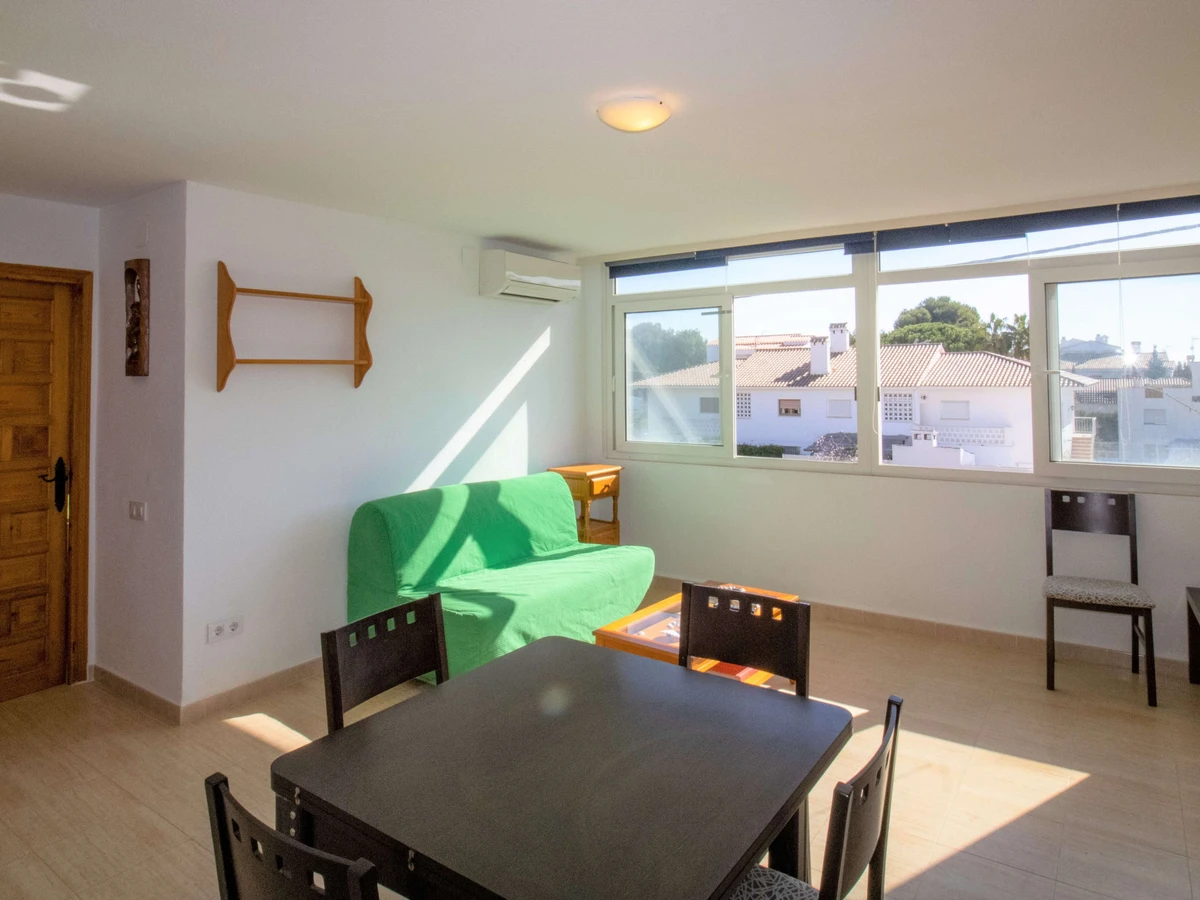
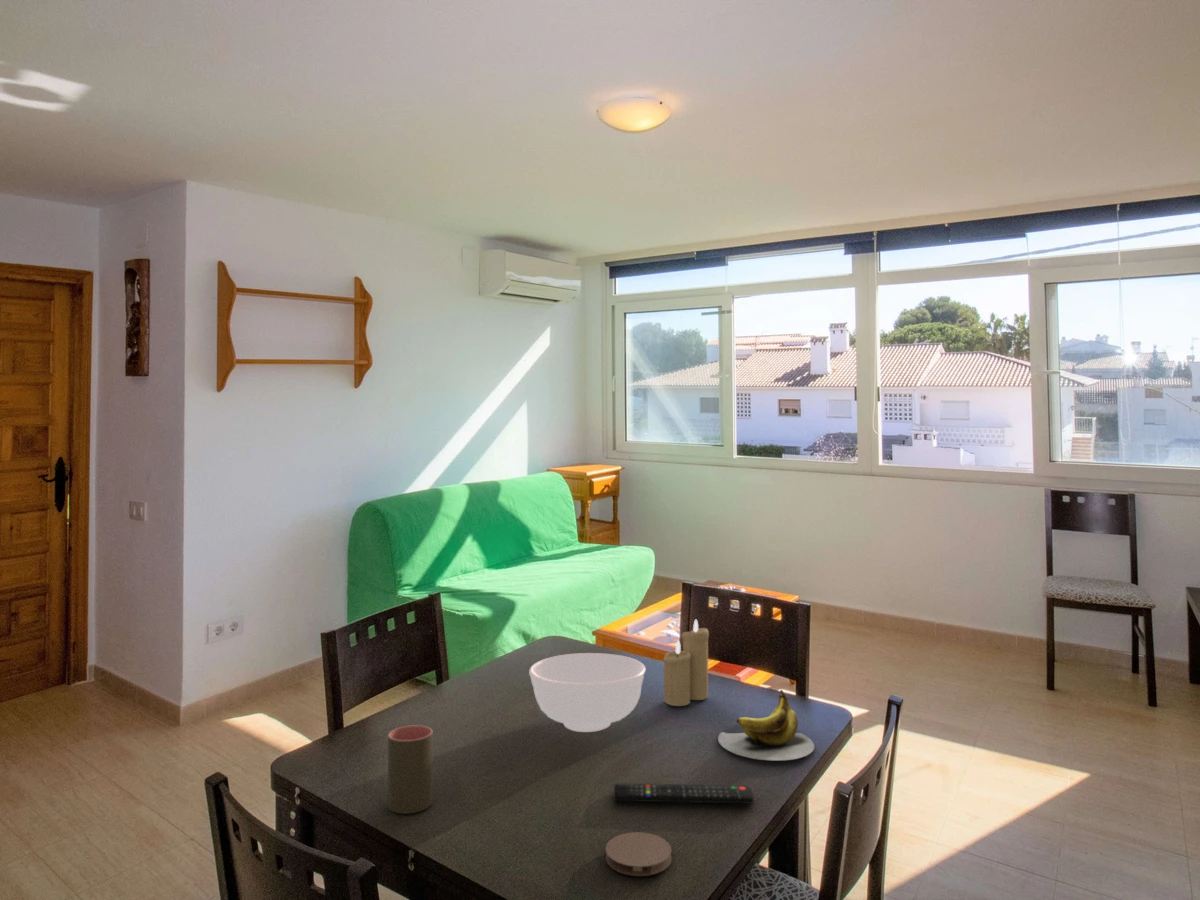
+ candle [662,619,710,707]
+ remote control [613,782,755,804]
+ bowl [528,652,647,733]
+ banana [717,689,815,761]
+ cup [387,724,434,815]
+ coaster [604,831,672,877]
